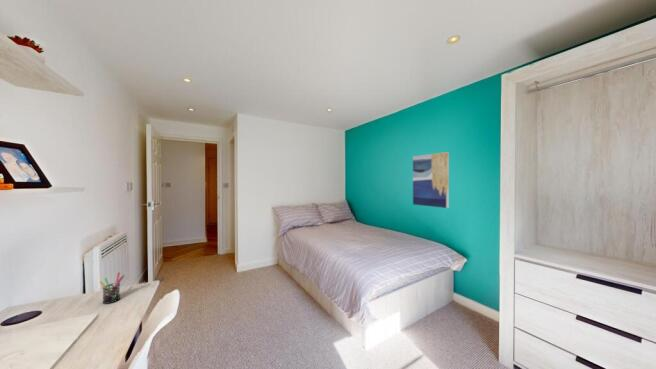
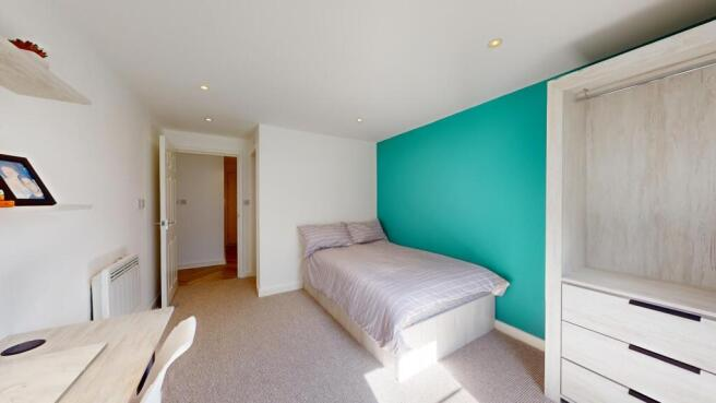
- pen holder [98,271,126,305]
- wall art [412,151,450,209]
